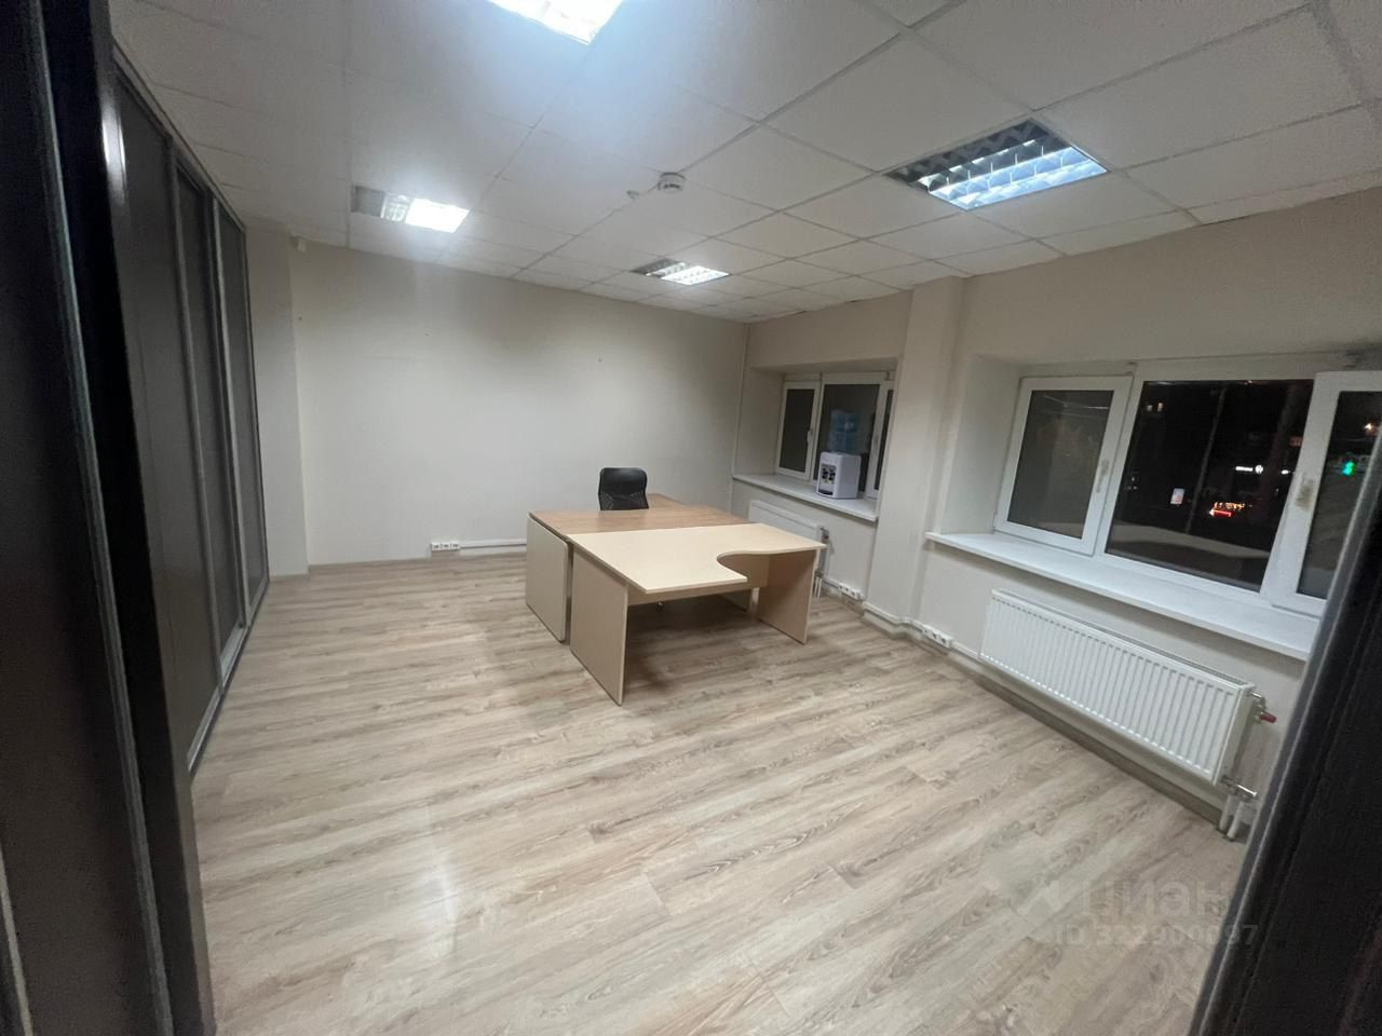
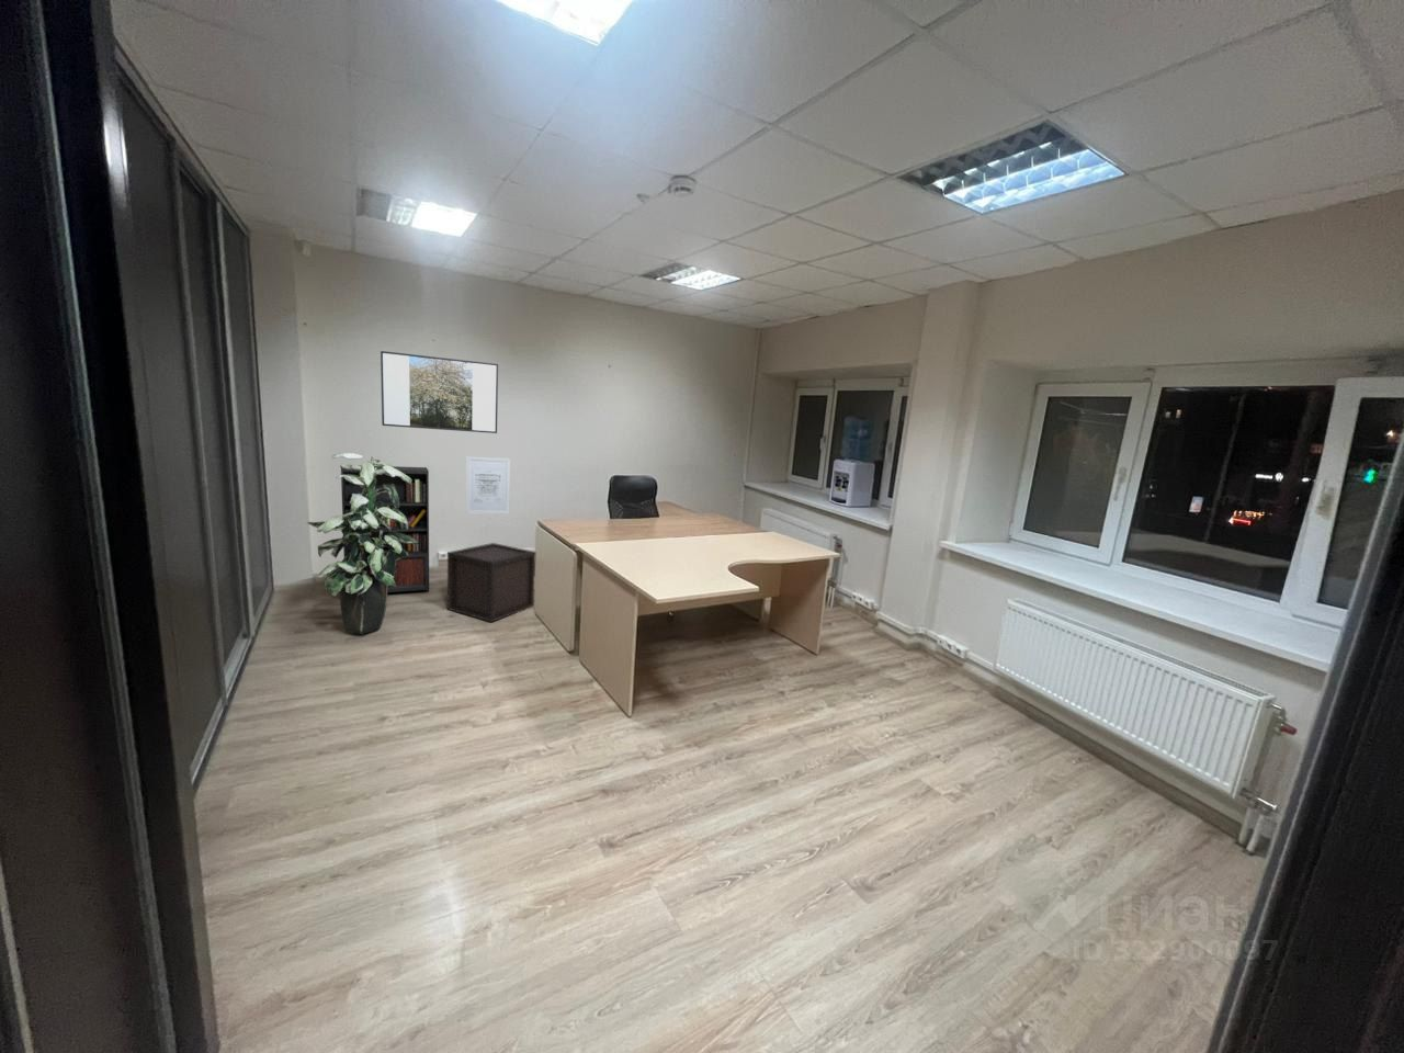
+ bookcase [340,463,448,593]
+ storage box [447,542,536,623]
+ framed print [379,350,499,435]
+ indoor plant [306,452,418,635]
+ wall art [465,456,511,515]
